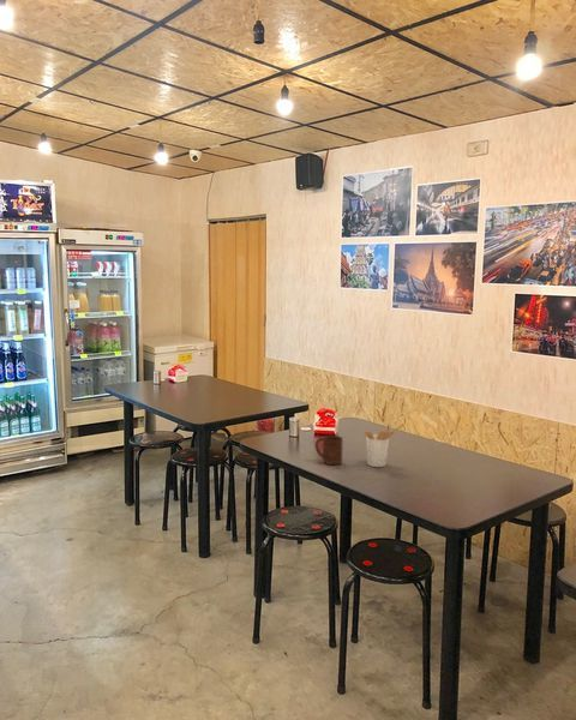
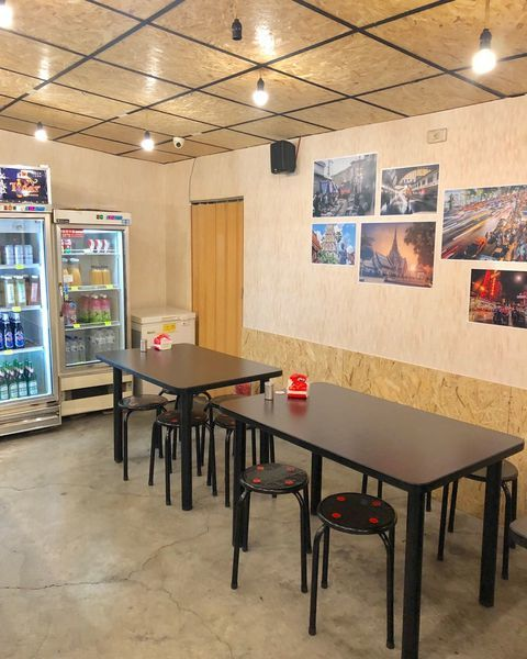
- utensil holder [364,422,397,468]
- cup [314,434,344,466]
